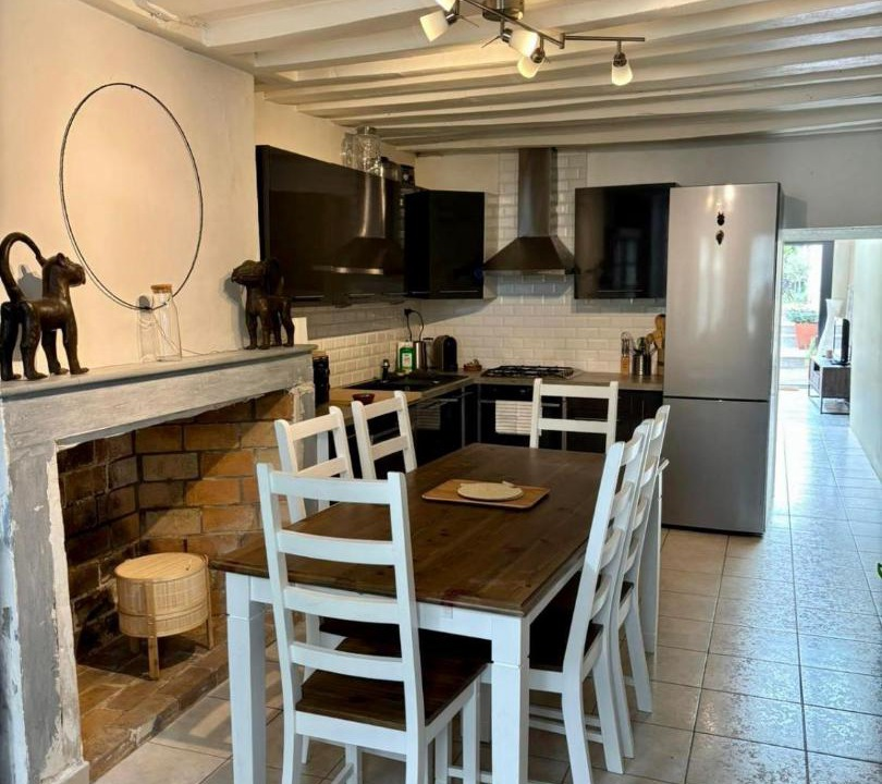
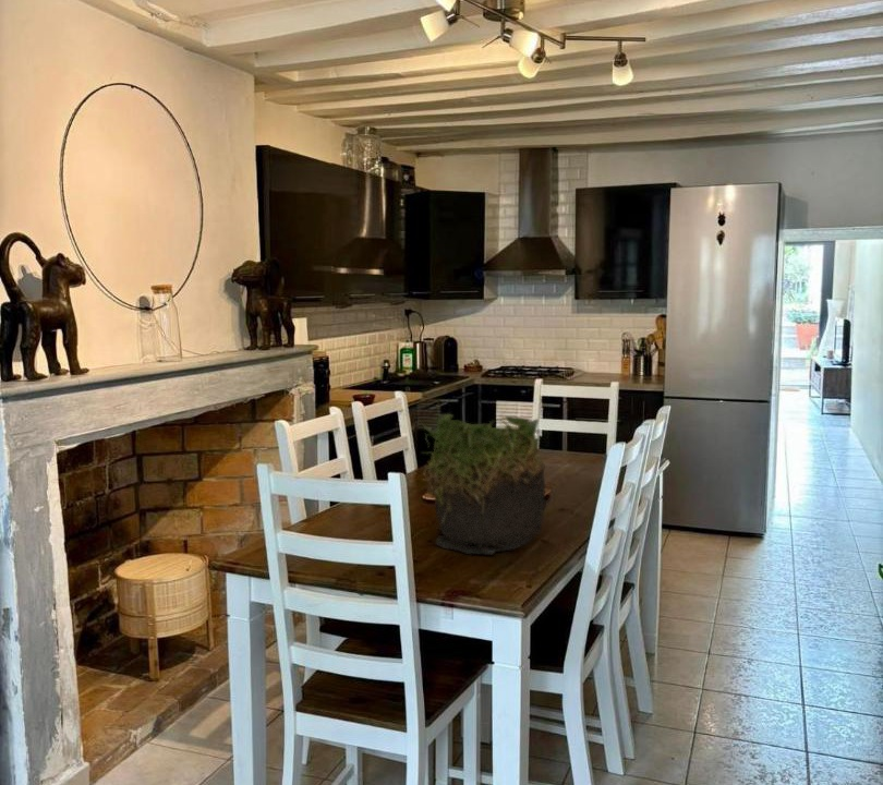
+ plant [420,413,547,555]
